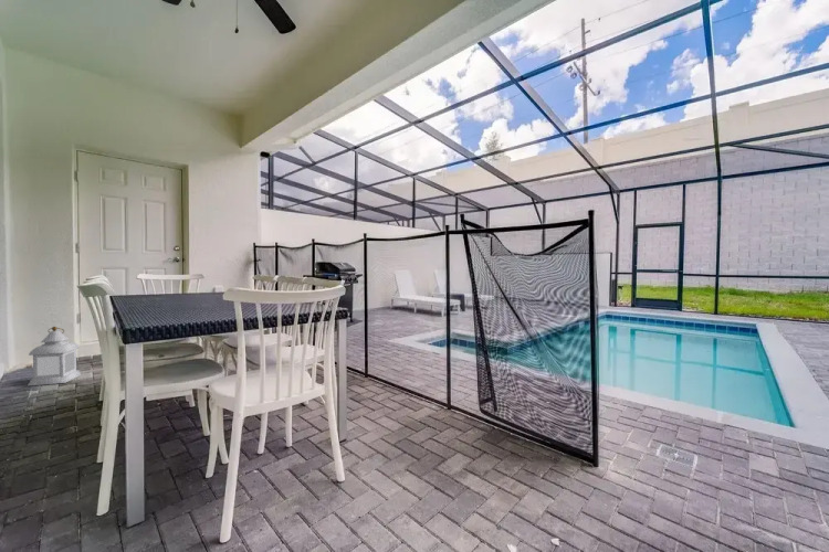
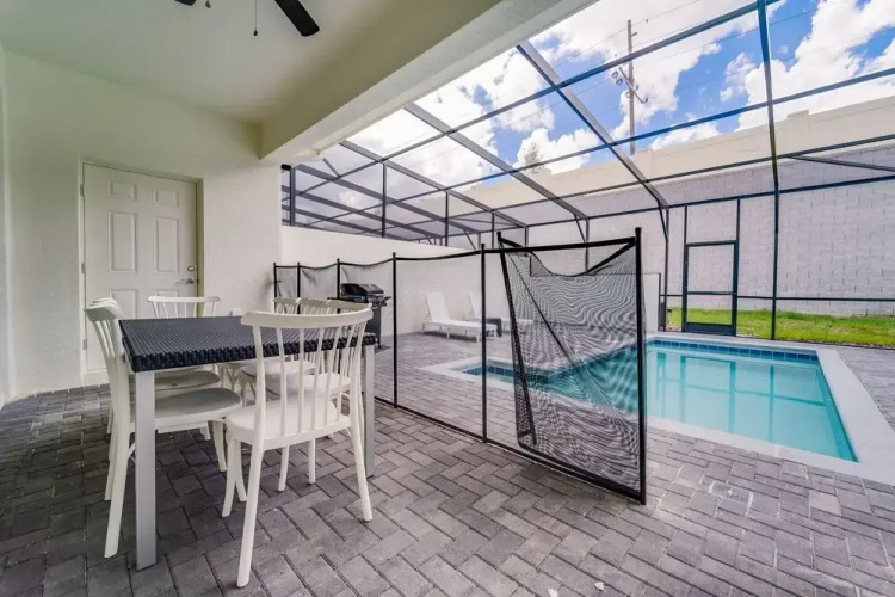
- lantern [27,326,82,388]
